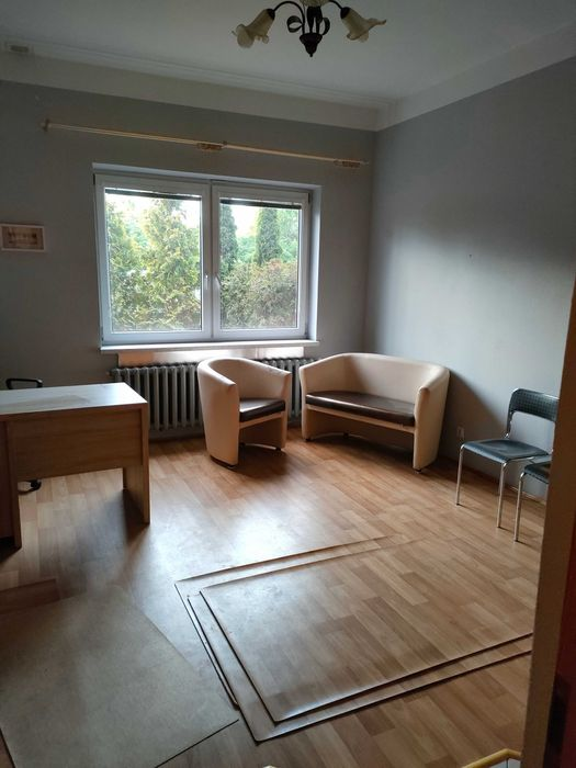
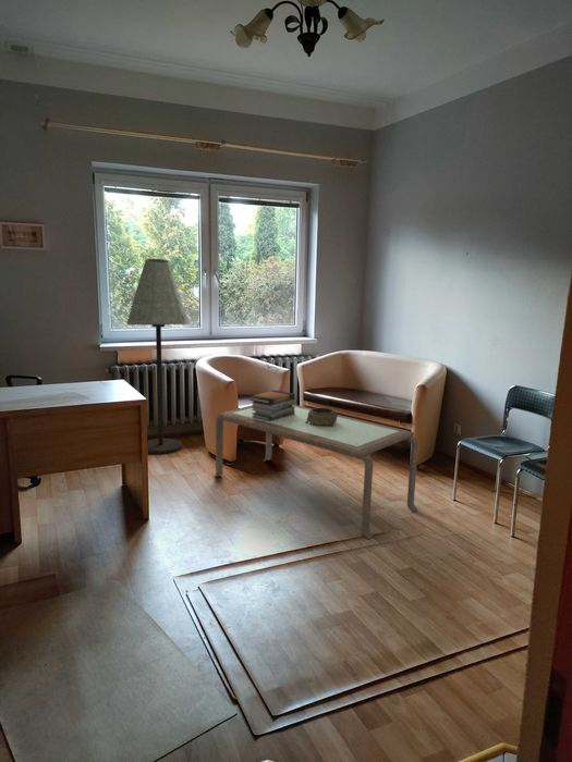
+ floor lamp [125,258,191,455]
+ decorative bowl [306,407,338,427]
+ book stack [248,390,296,421]
+ coffee table [212,404,419,540]
